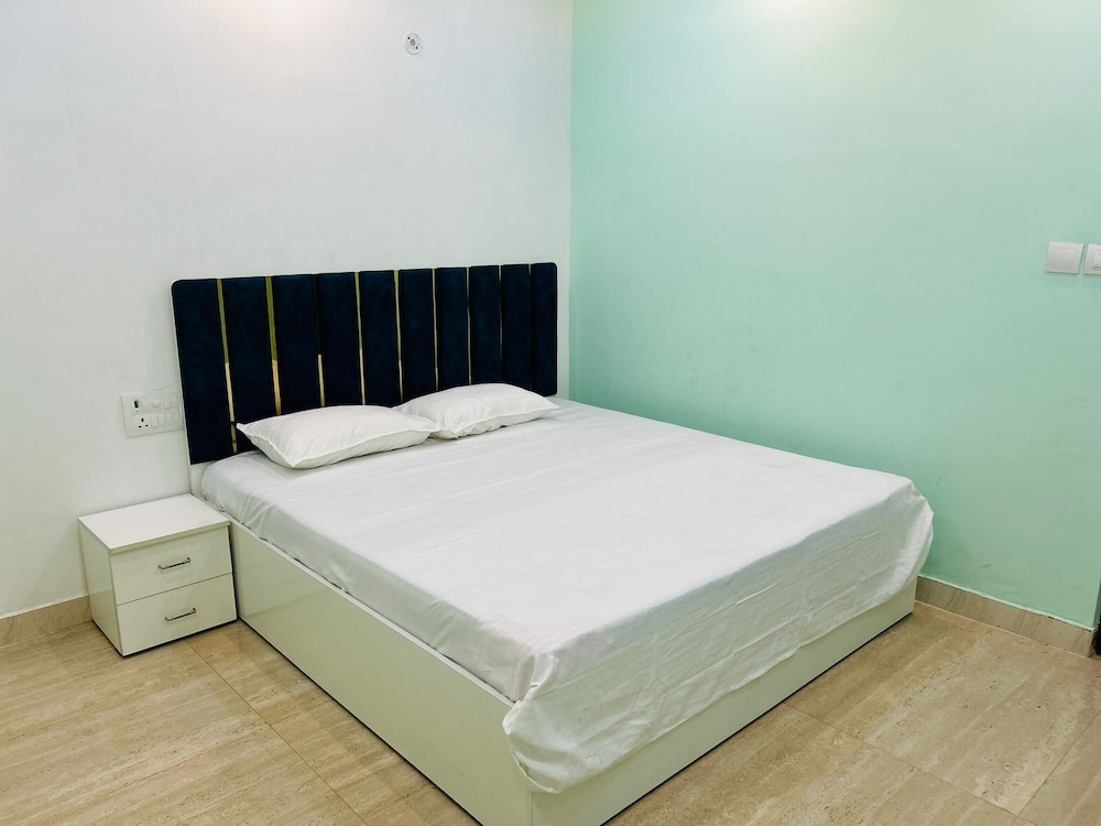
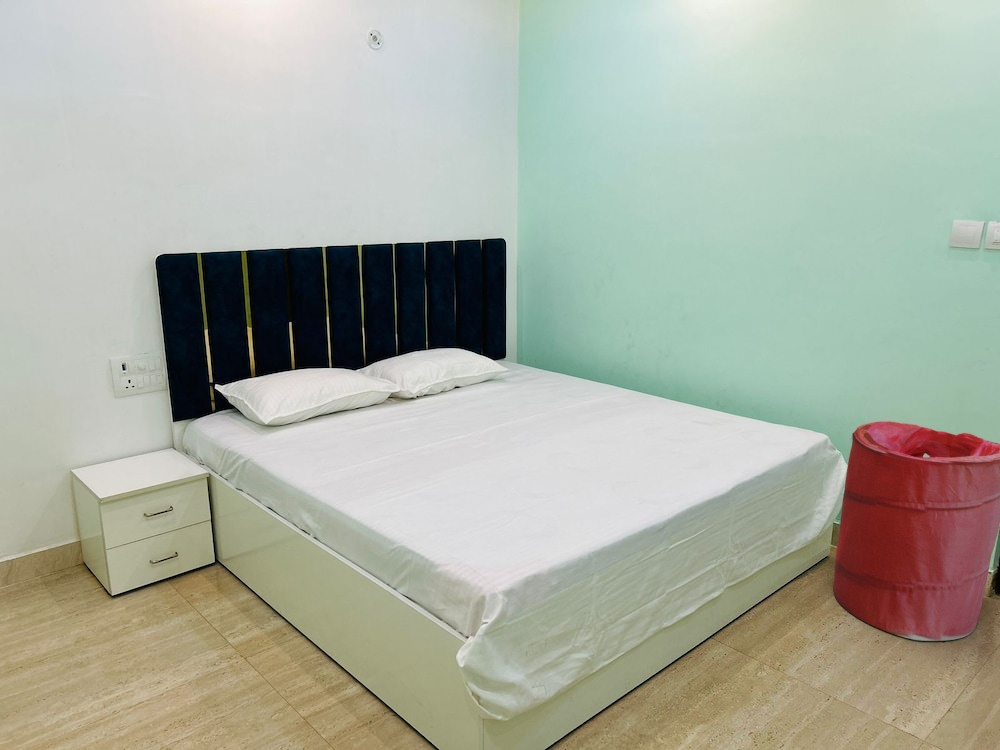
+ laundry hamper [832,420,1000,642]
